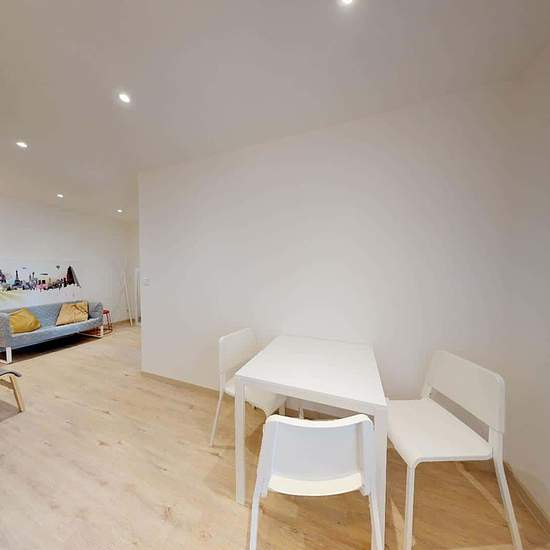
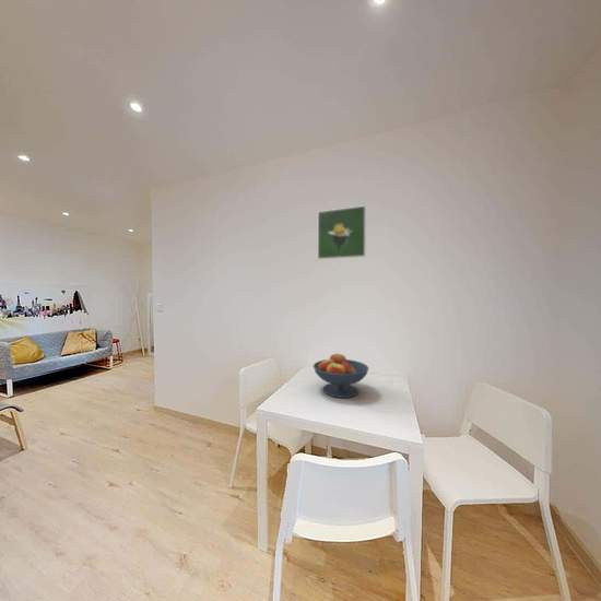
+ fruit bowl [313,352,369,399]
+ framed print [317,204,367,260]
